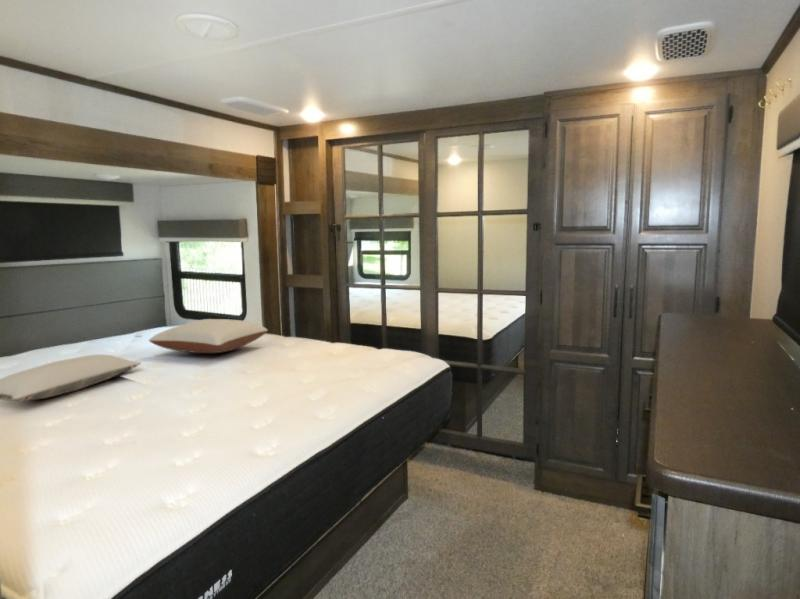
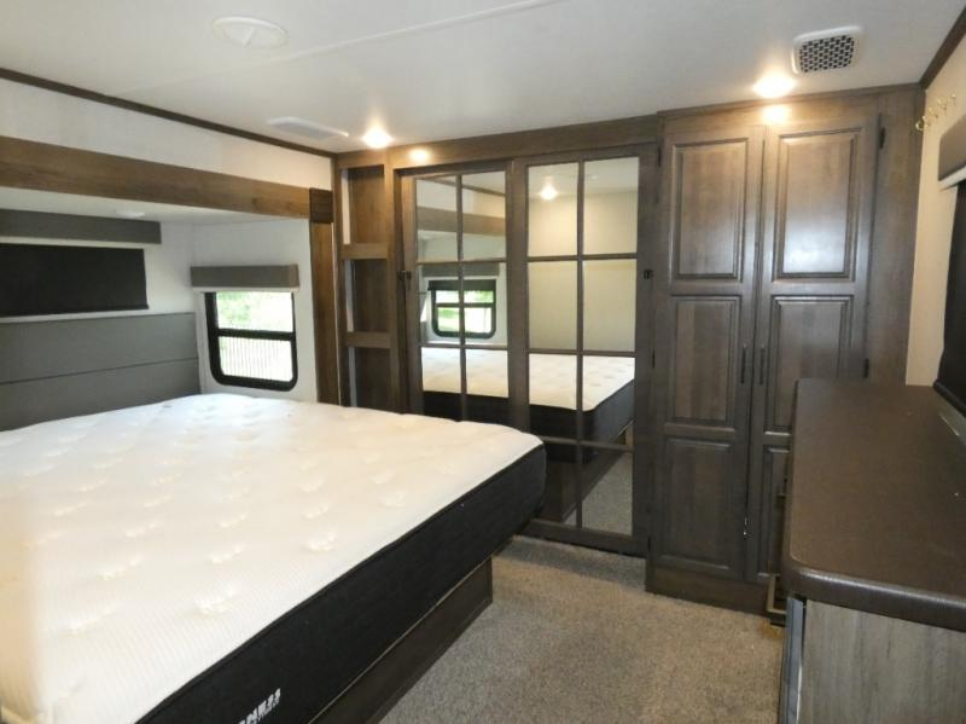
- pillow [147,318,269,354]
- pillow [0,354,142,403]
